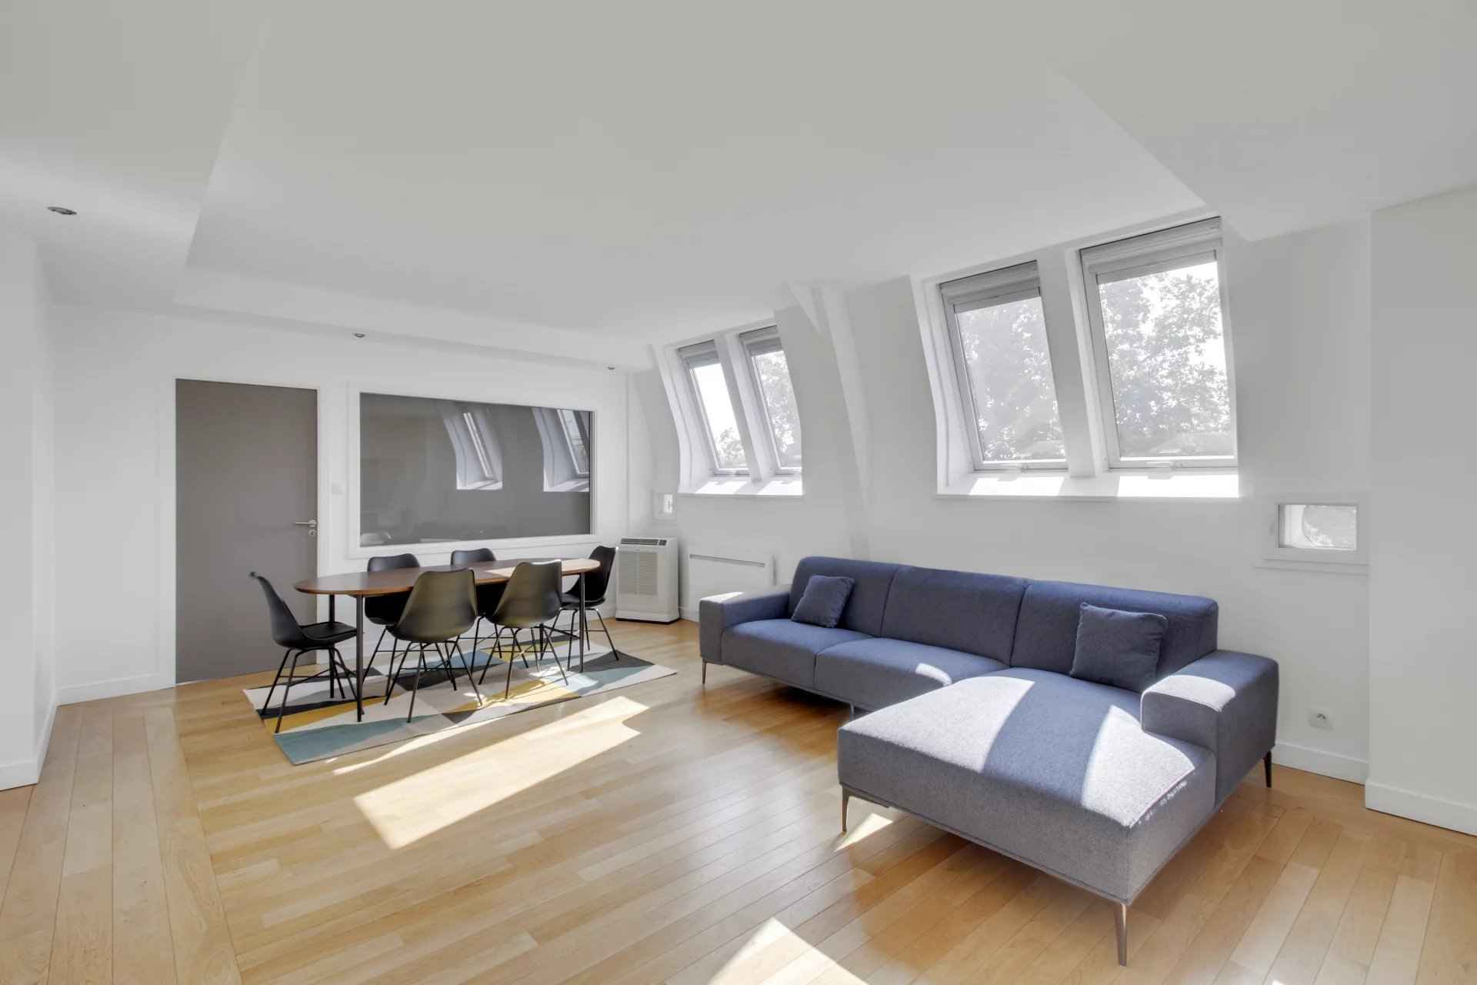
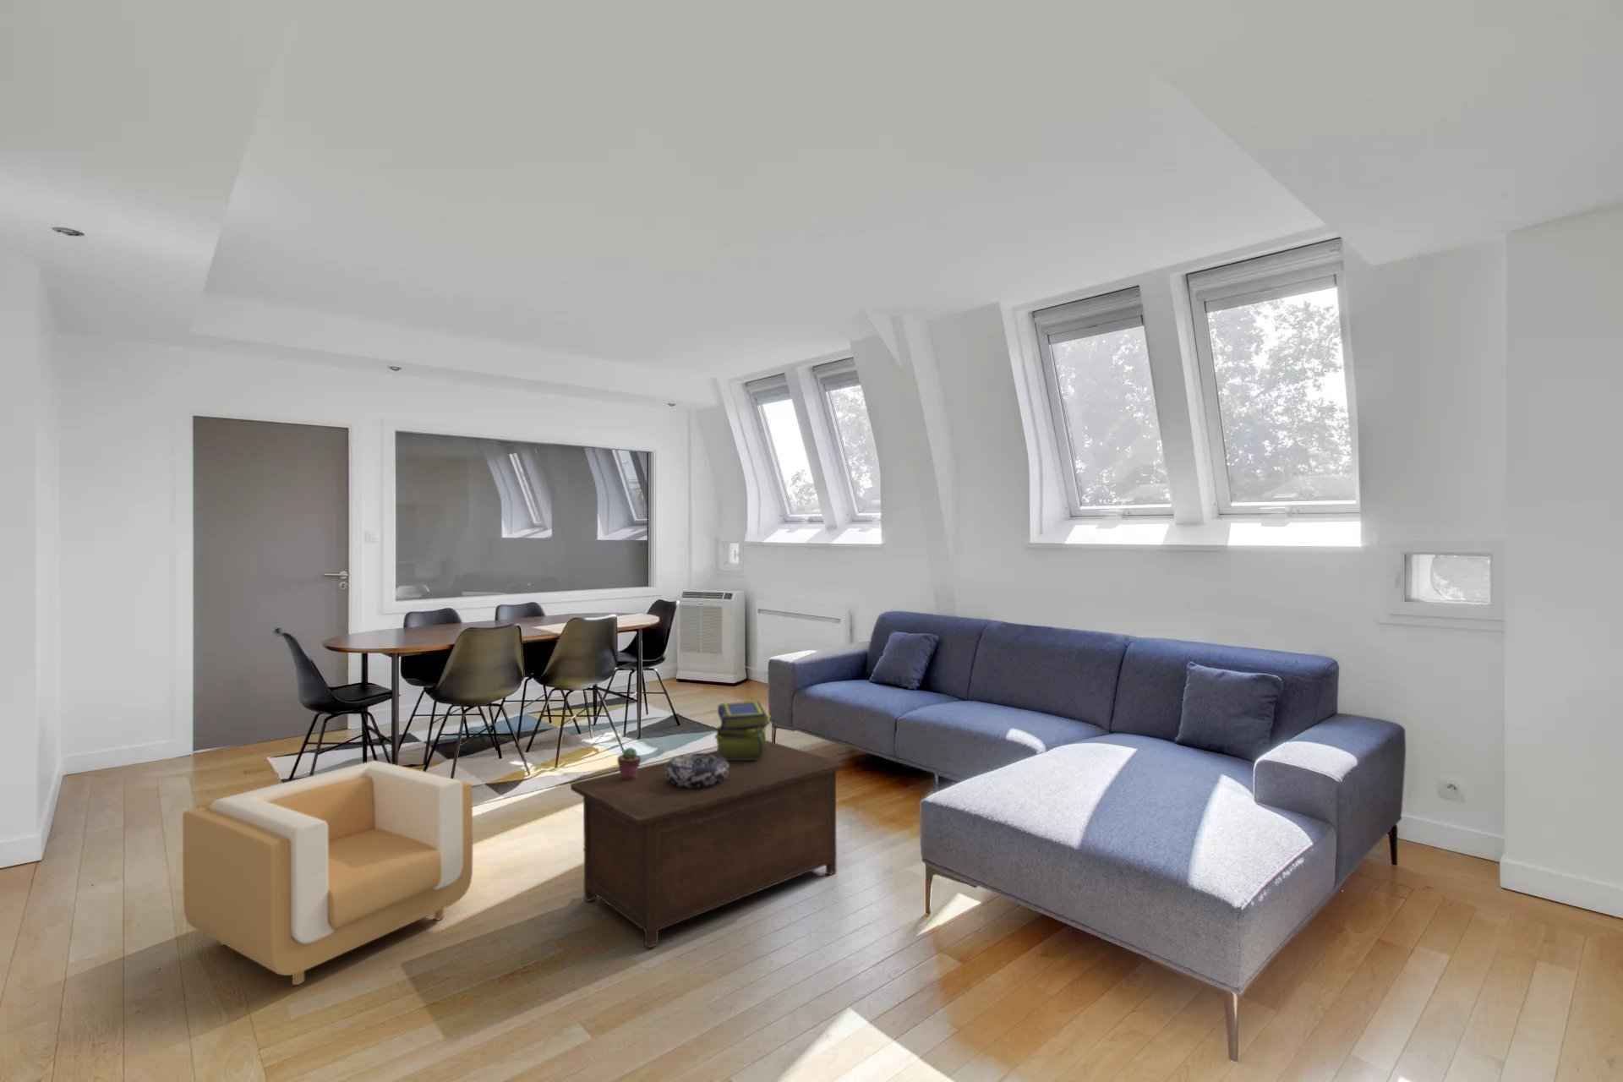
+ stack of books [714,700,772,760]
+ cabinet [570,739,844,949]
+ armchair [182,760,473,985]
+ decorative bowl [664,752,728,787]
+ potted succulent [616,746,641,780]
